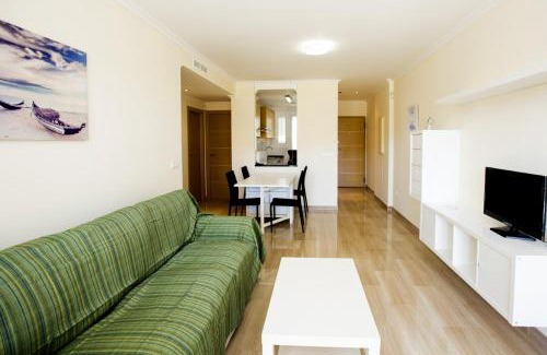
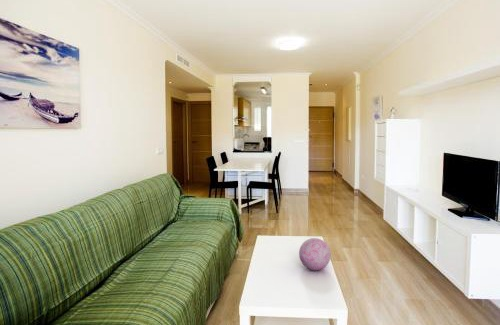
+ decorative orb [298,237,332,271]
